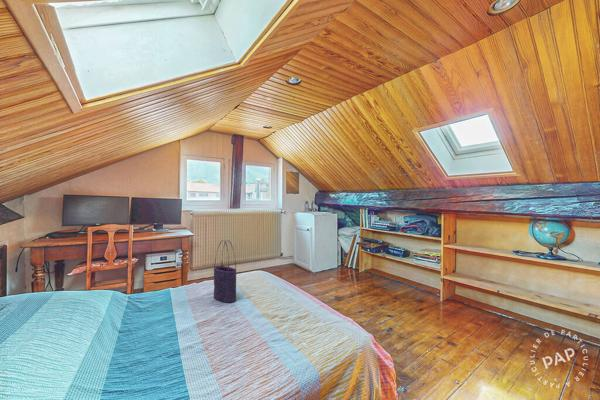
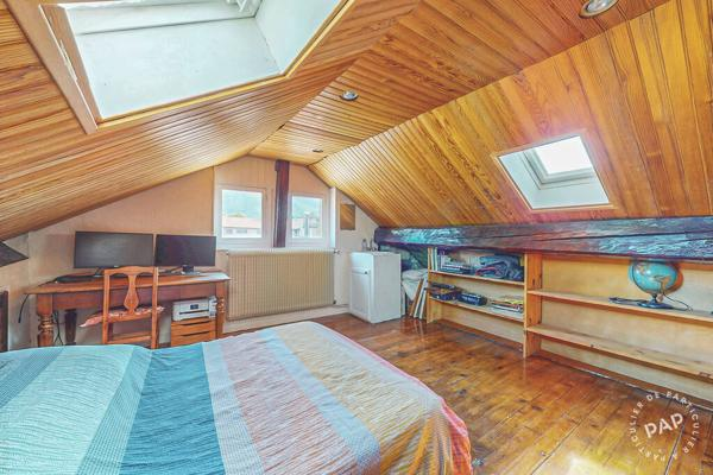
- tote bag [213,239,237,303]
